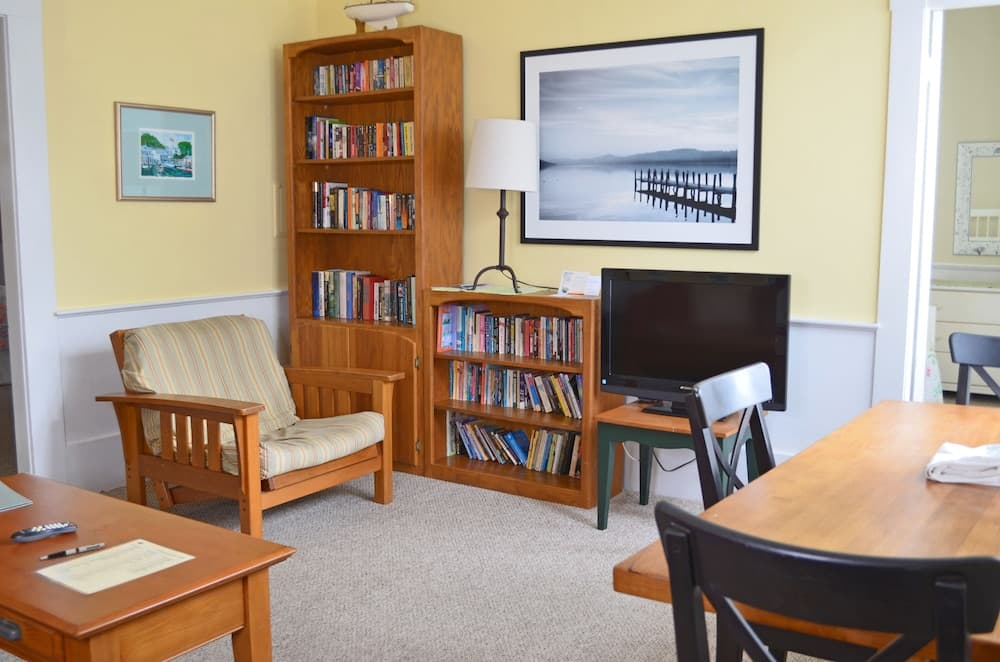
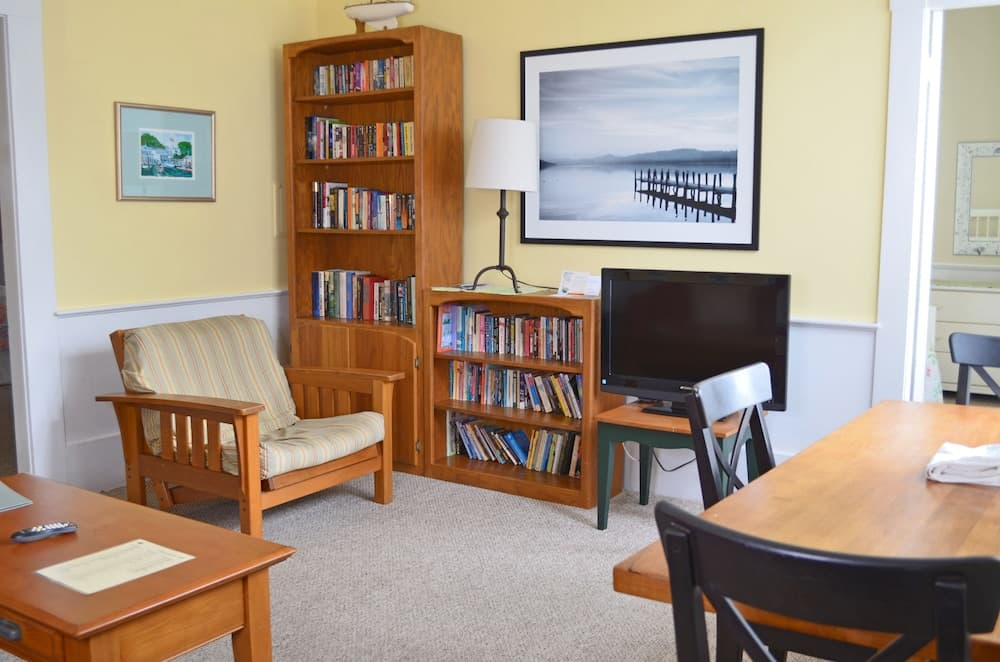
- pen [38,542,106,560]
